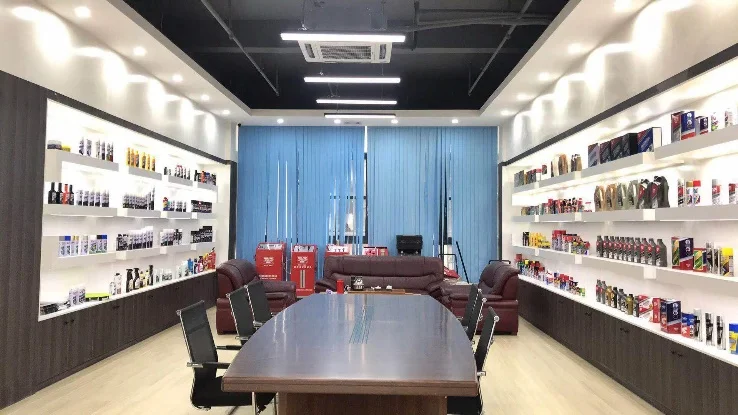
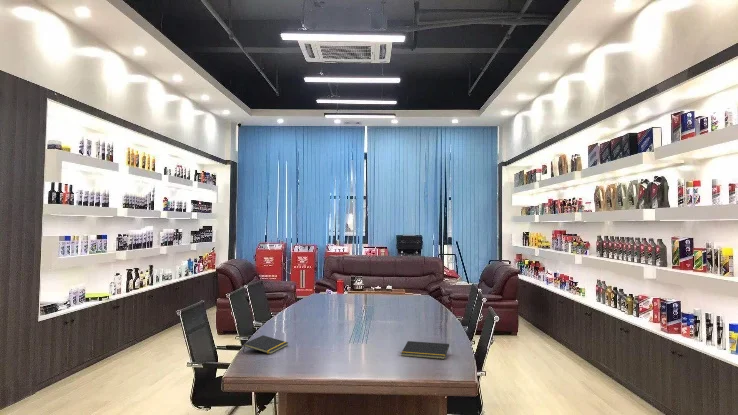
+ notepad [242,334,289,355]
+ notepad [400,340,450,360]
